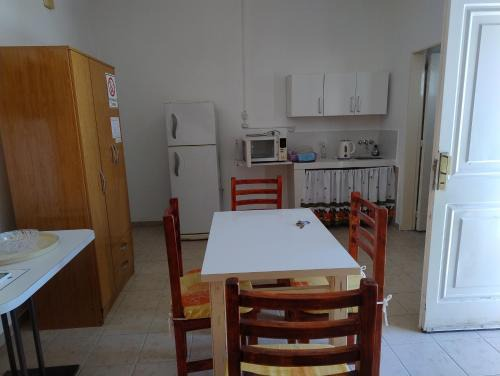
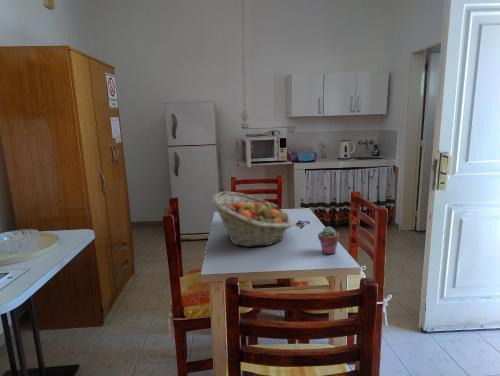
+ fruit basket [211,191,293,248]
+ potted succulent [317,225,340,255]
